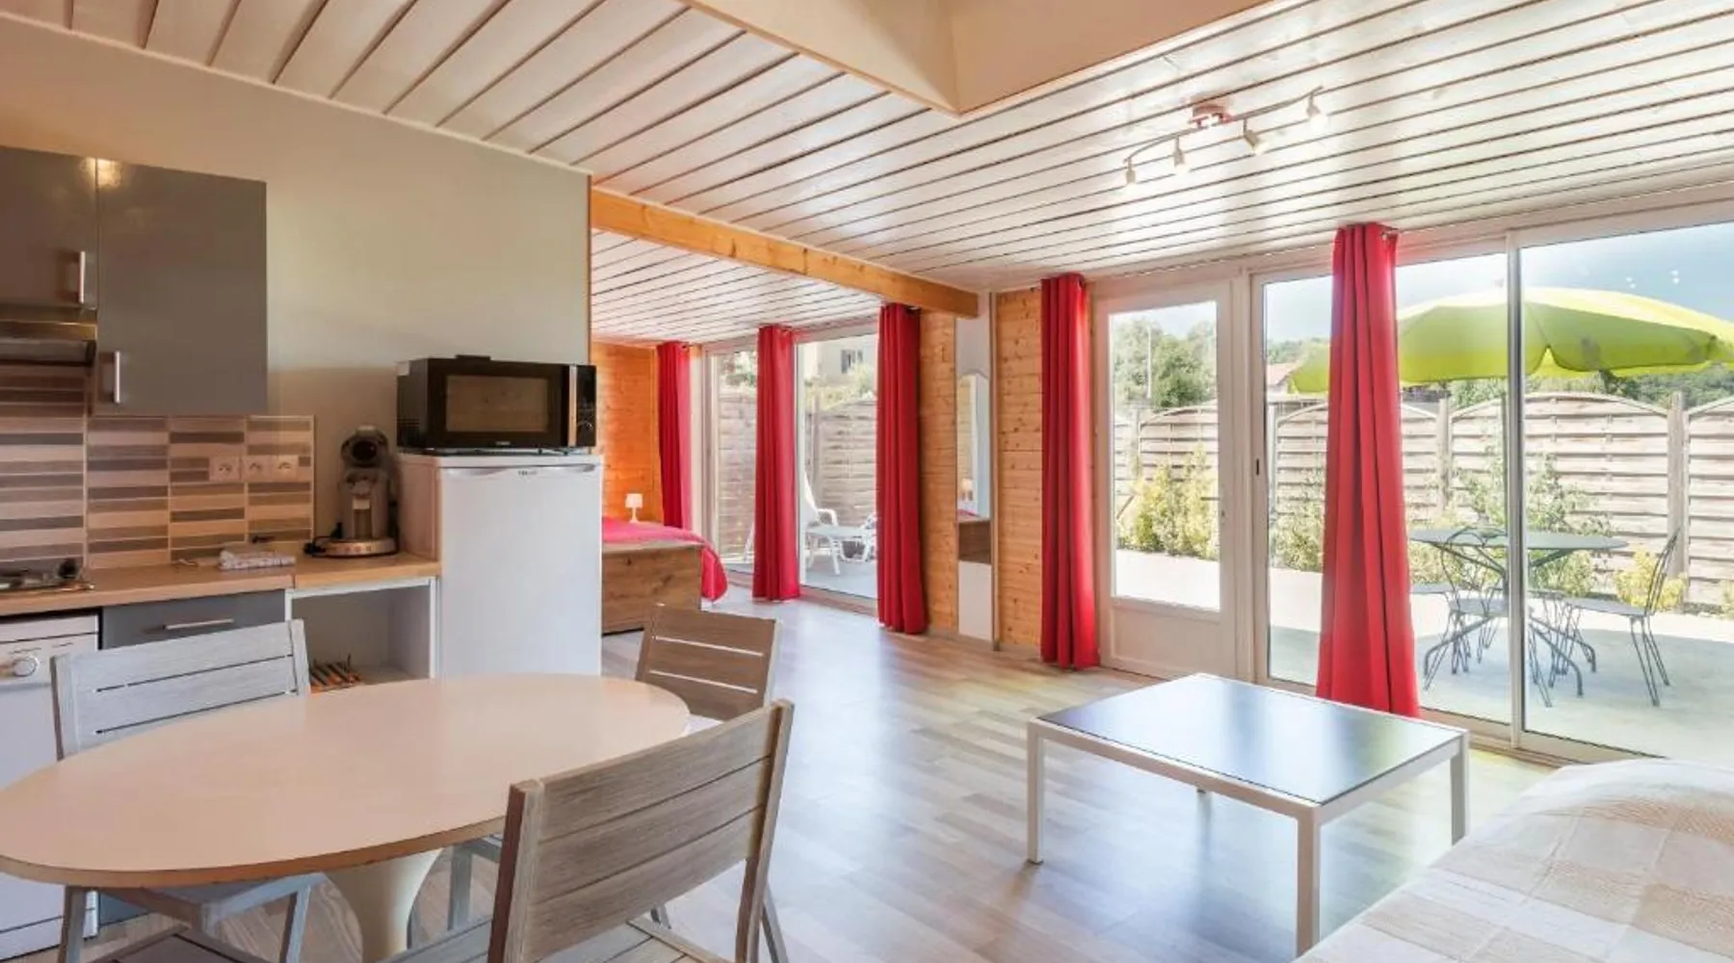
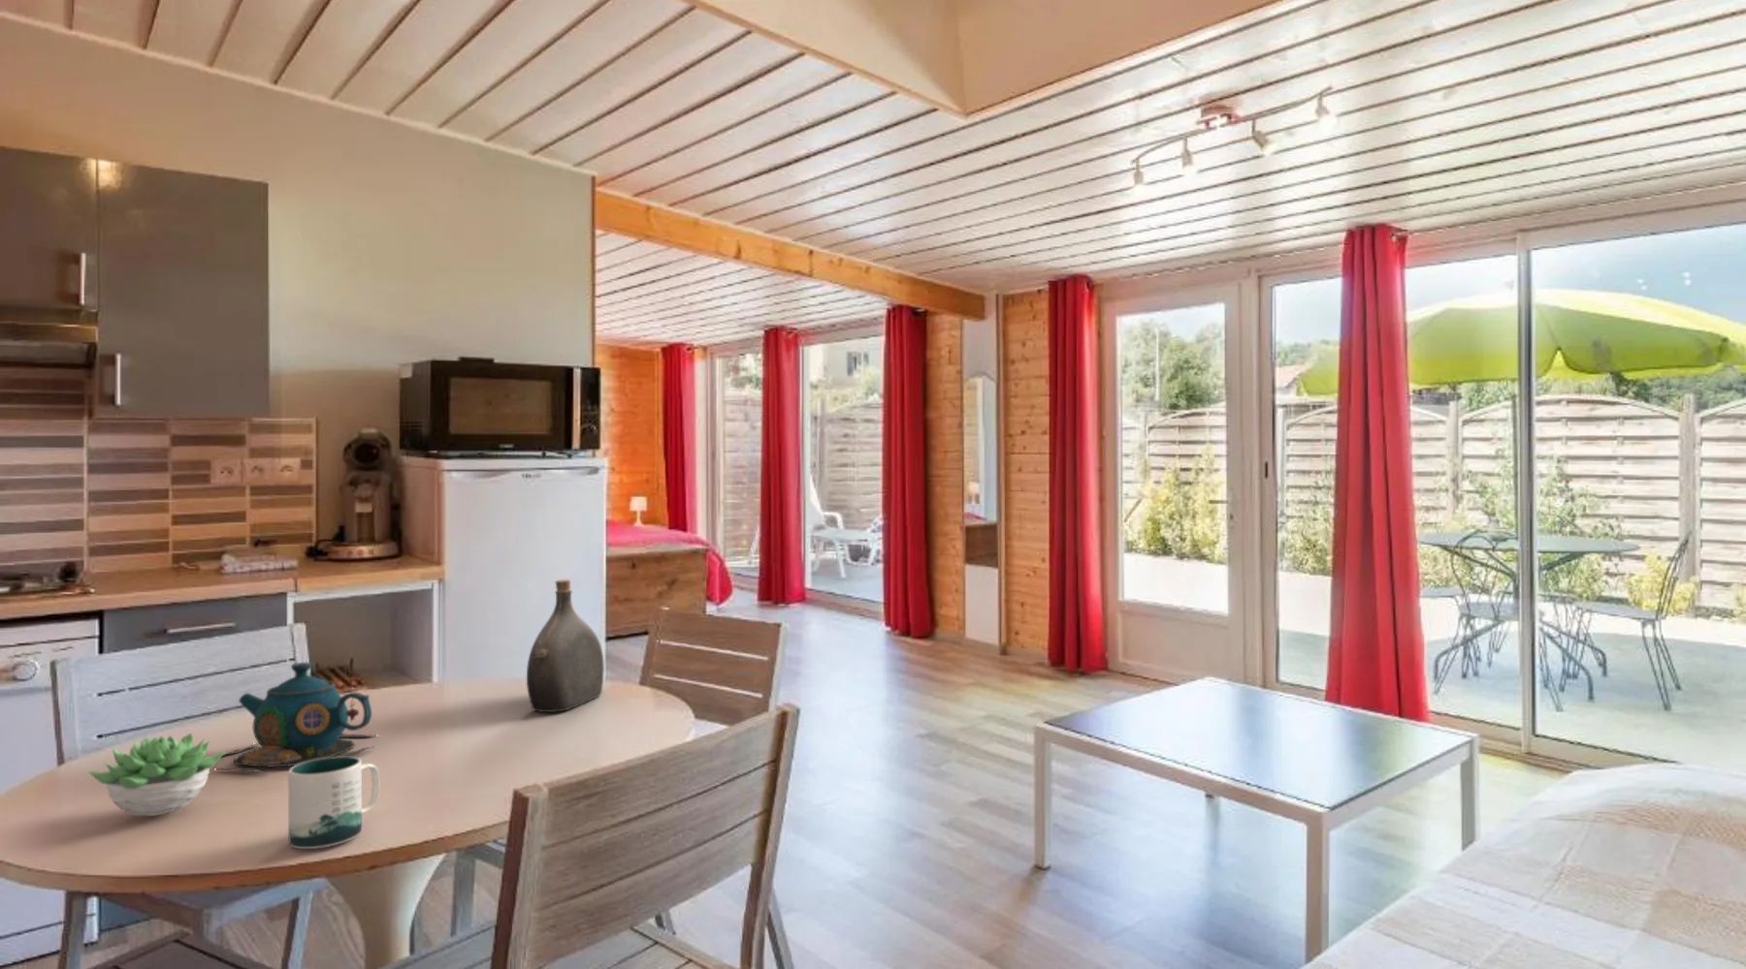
+ teapot [217,662,375,774]
+ mug [287,755,380,850]
+ succulent plant [87,733,226,817]
+ water jug [525,579,605,714]
